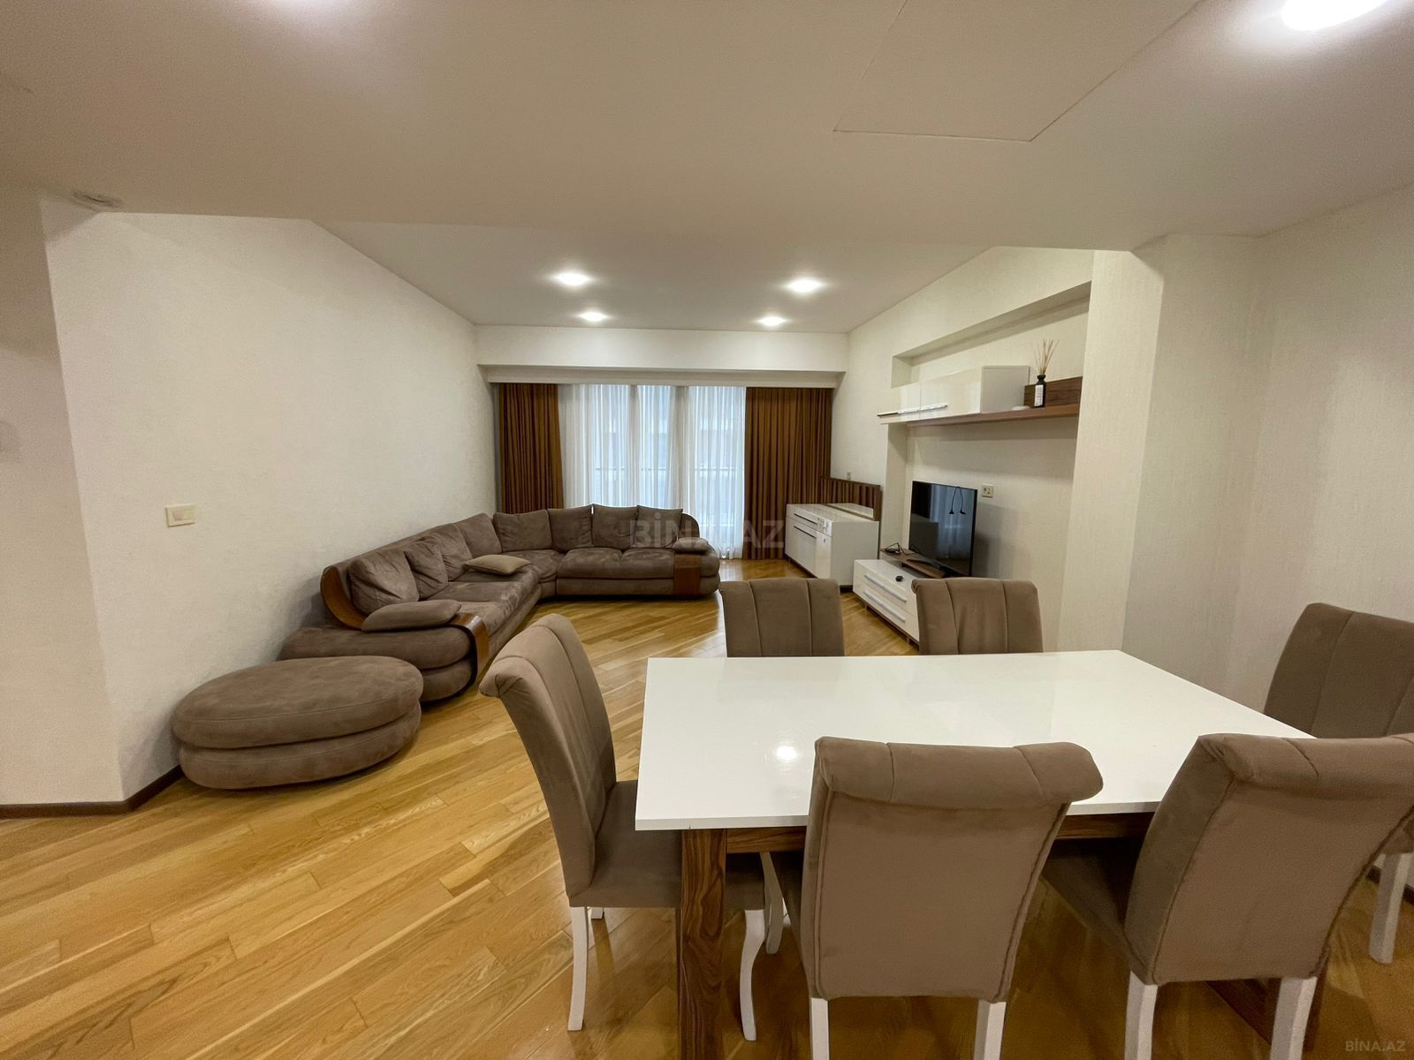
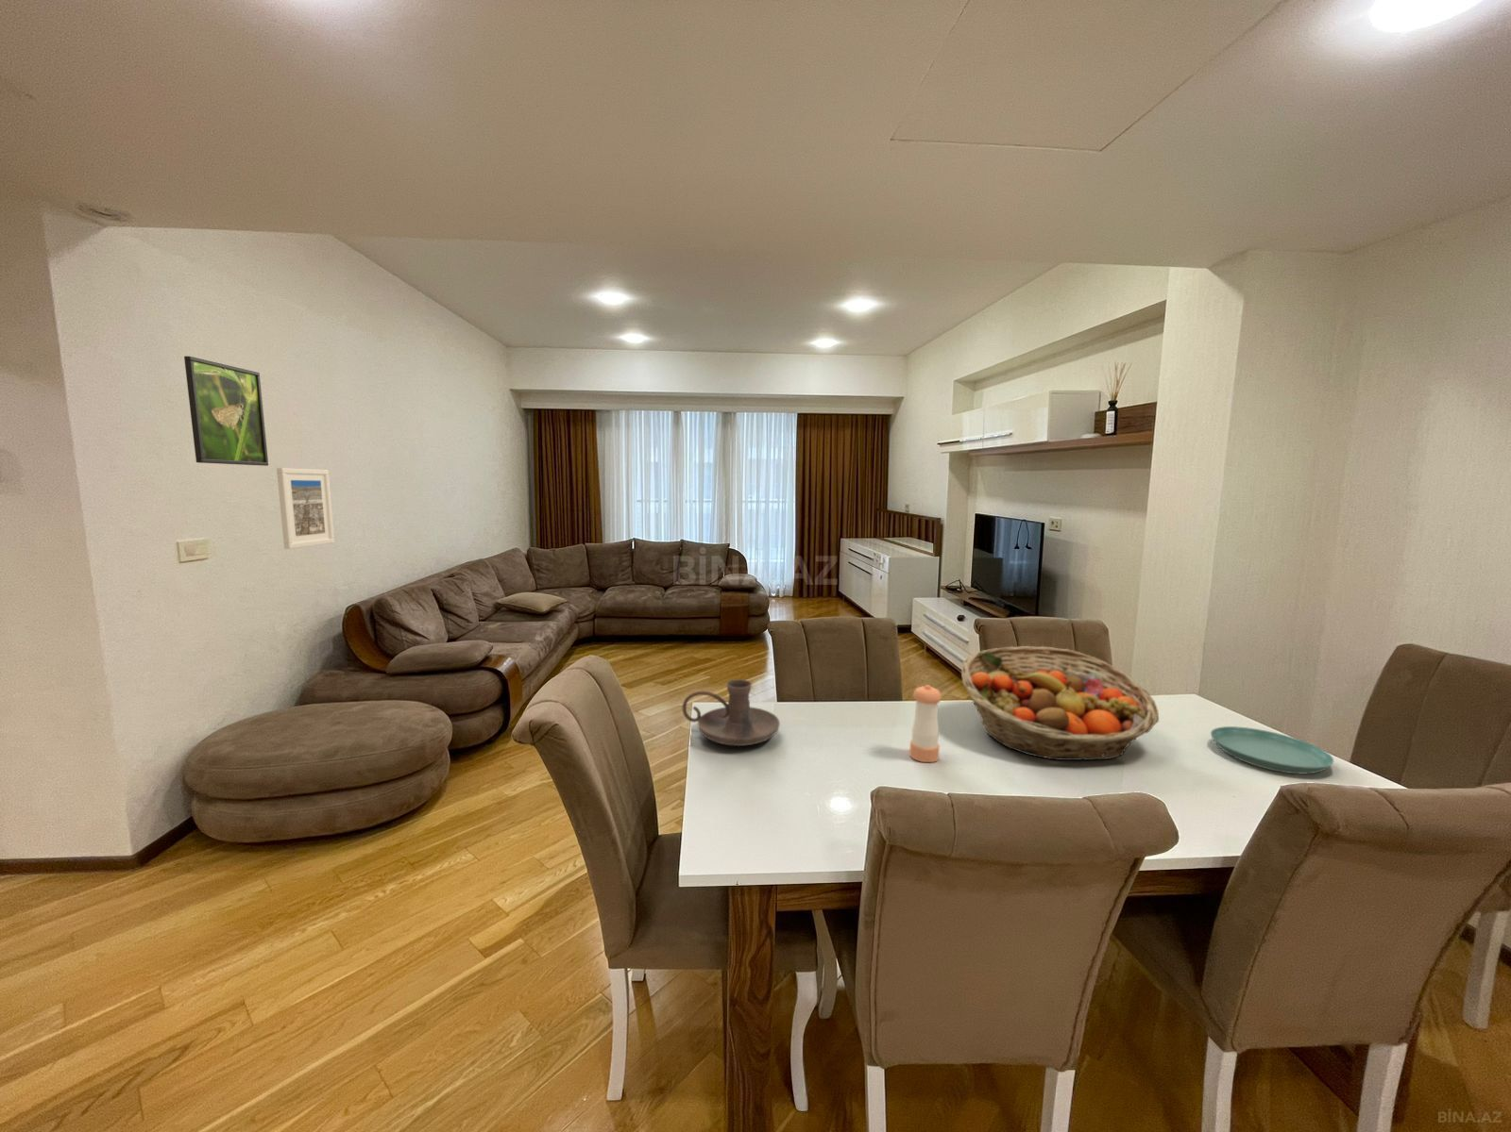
+ fruit basket [960,646,1160,761]
+ candle holder [682,678,780,747]
+ pepper shaker [909,684,942,763]
+ saucer [1210,725,1335,774]
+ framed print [276,467,336,551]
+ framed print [183,356,269,467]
